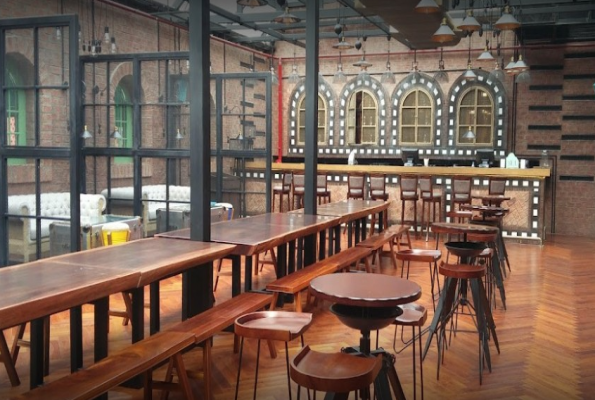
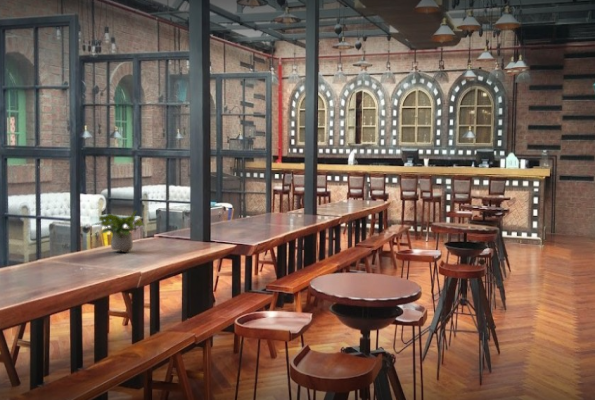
+ potted plant [95,210,146,253]
